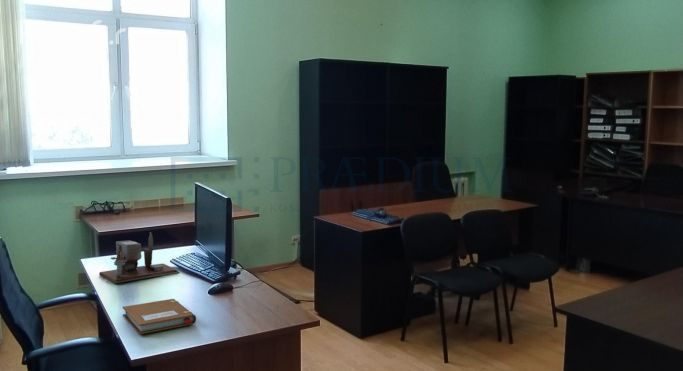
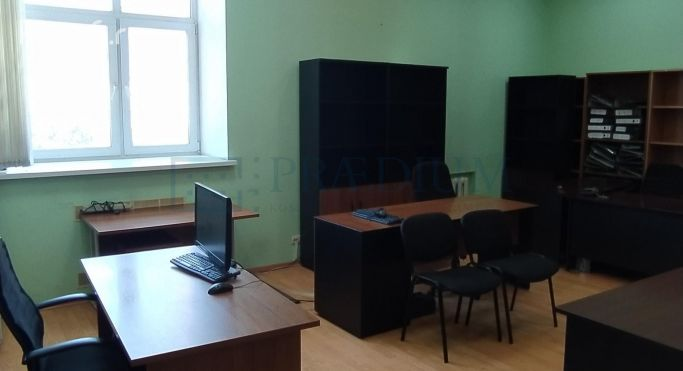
- notebook [122,298,197,335]
- desk organizer [98,231,180,284]
